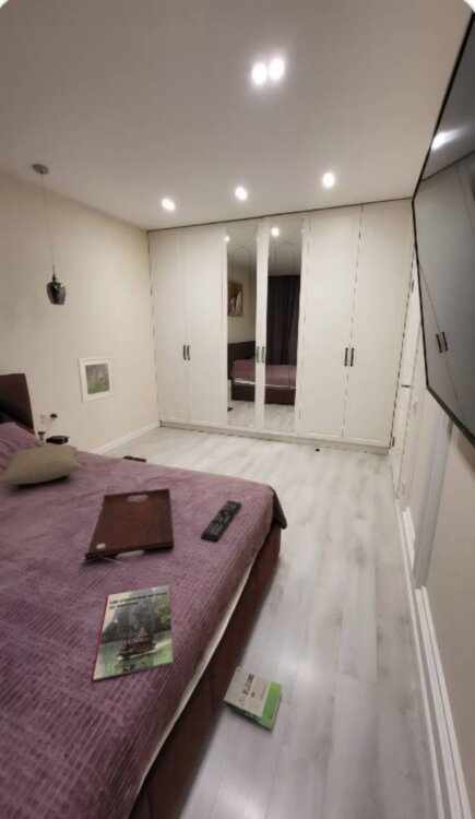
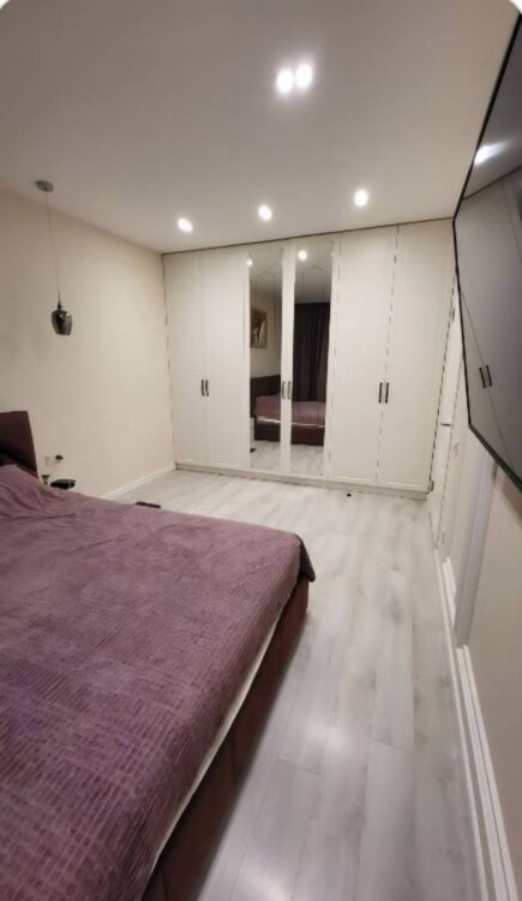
- pillow [0,443,84,486]
- magazine [92,584,174,682]
- box [222,665,284,731]
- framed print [76,355,116,404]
- remote control [200,499,242,543]
- serving tray [83,487,176,559]
